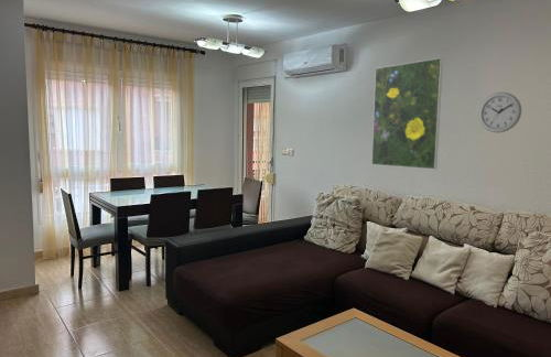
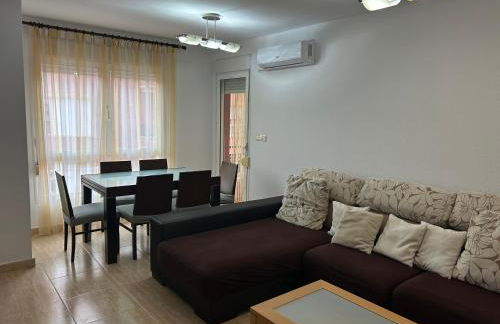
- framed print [370,57,444,171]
- wall clock [478,91,522,133]
